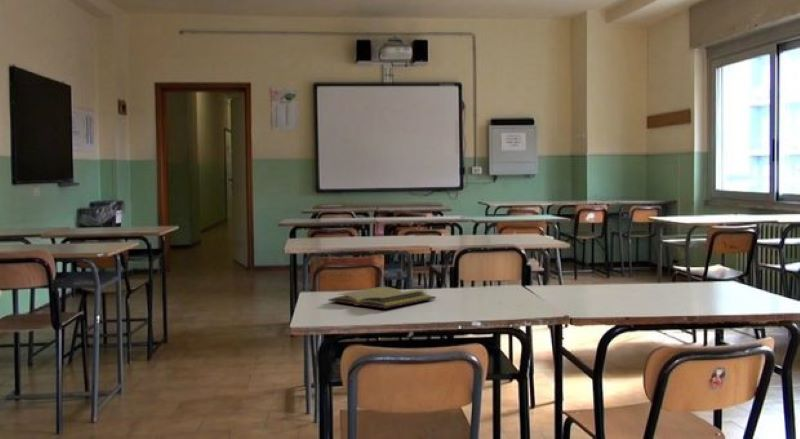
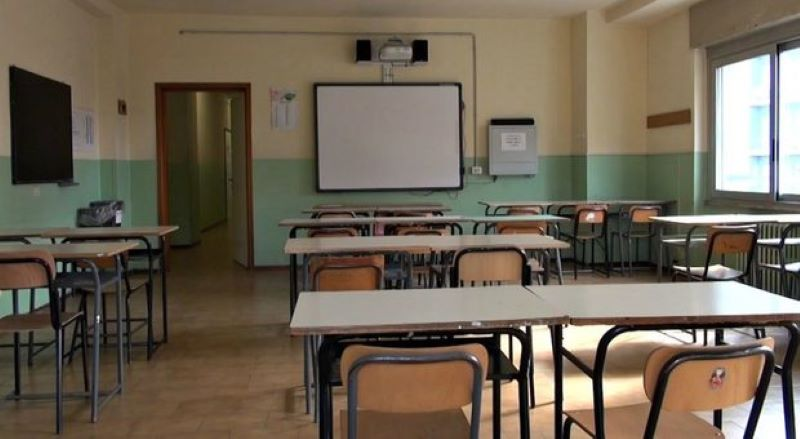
- diary [327,286,437,309]
